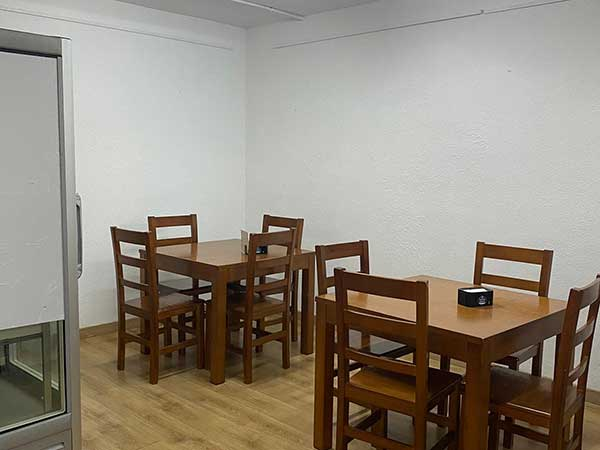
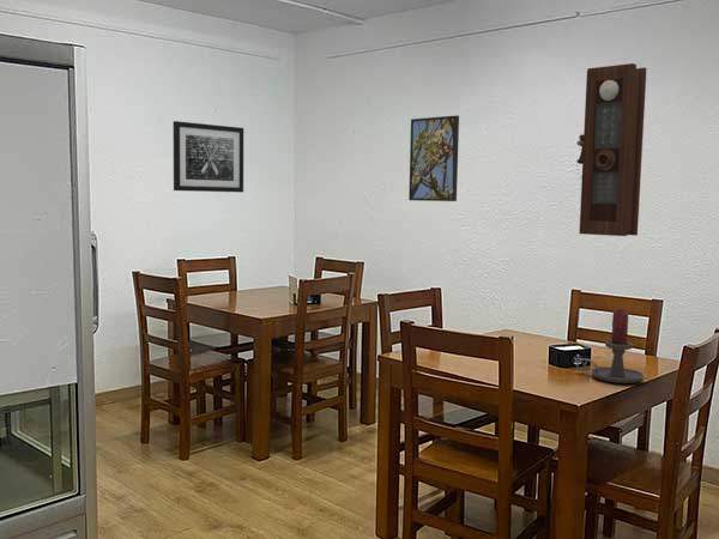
+ wall art [173,120,244,193]
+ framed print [407,114,460,202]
+ candle holder [575,308,645,384]
+ pendulum clock [575,62,647,237]
